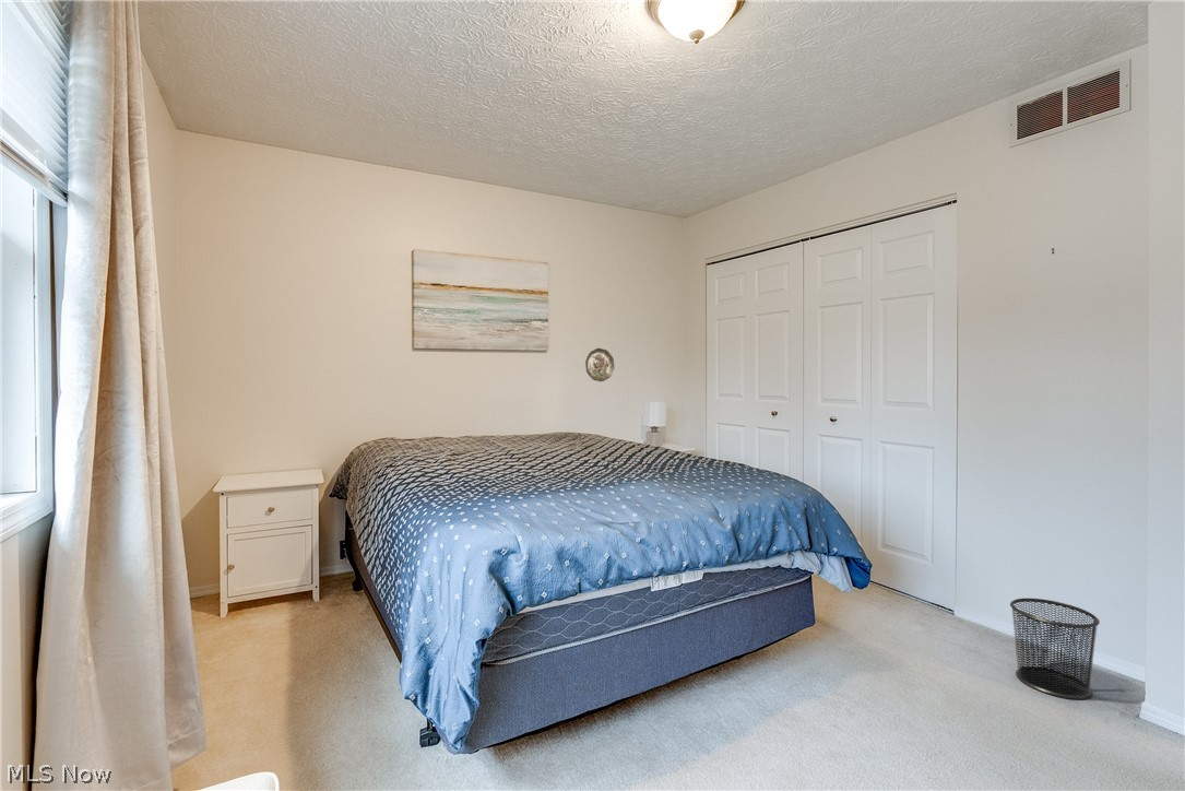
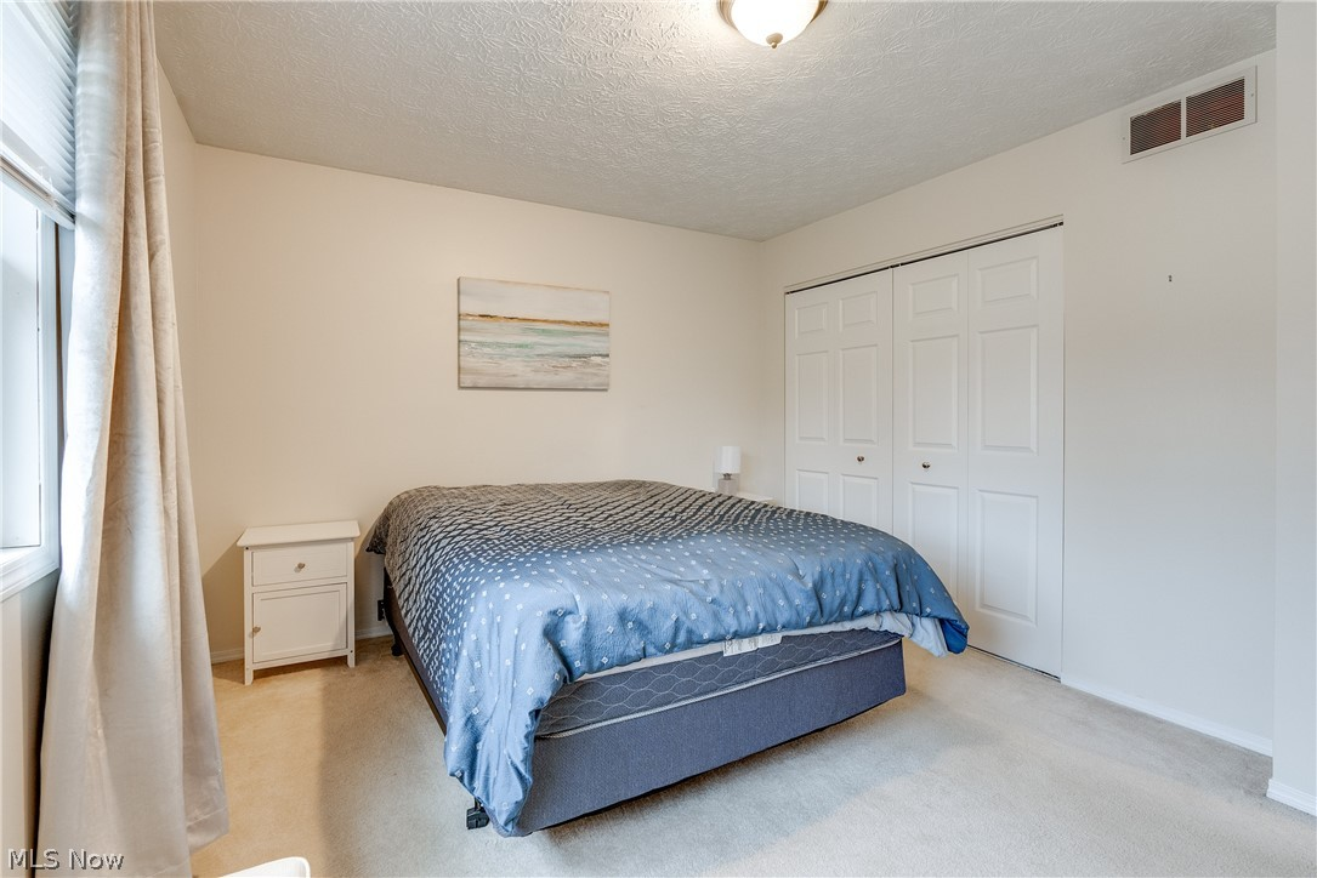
- decorative plate [584,347,615,382]
- waste bin [1009,598,1101,700]
